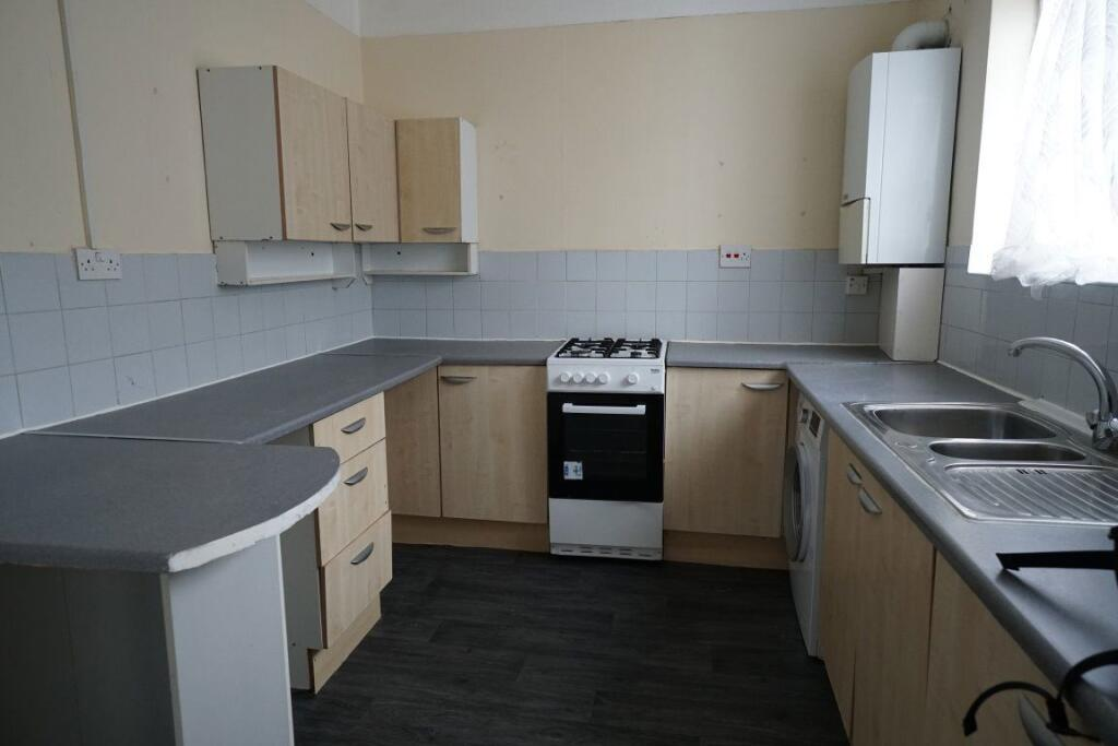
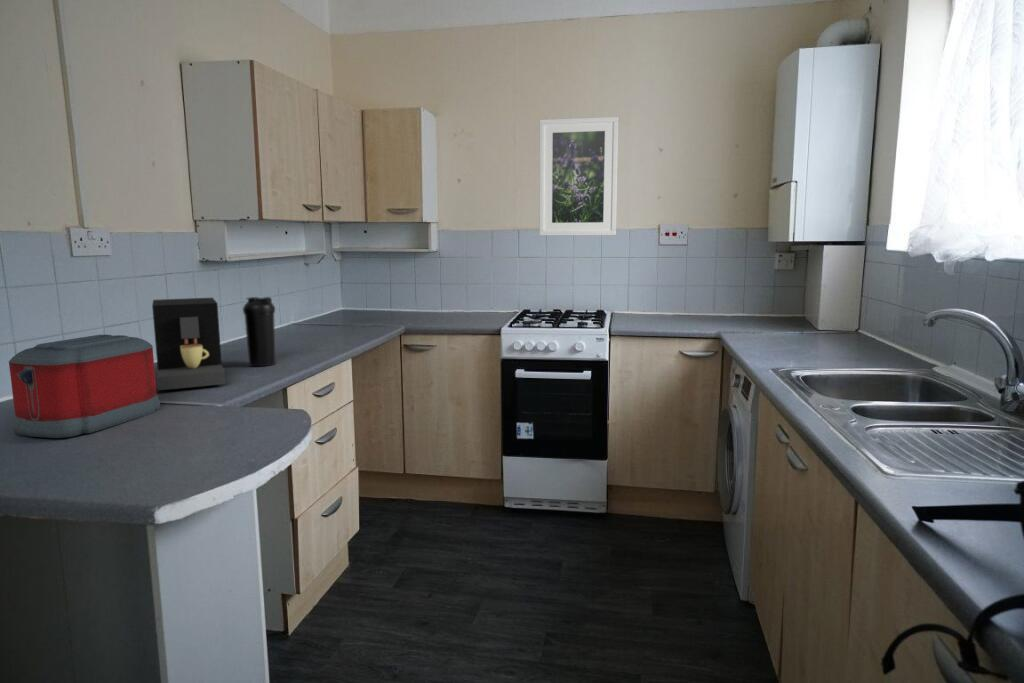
+ toaster [8,334,161,439]
+ coffee maker [151,297,227,391]
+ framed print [538,116,620,237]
+ water bottle [242,296,276,367]
